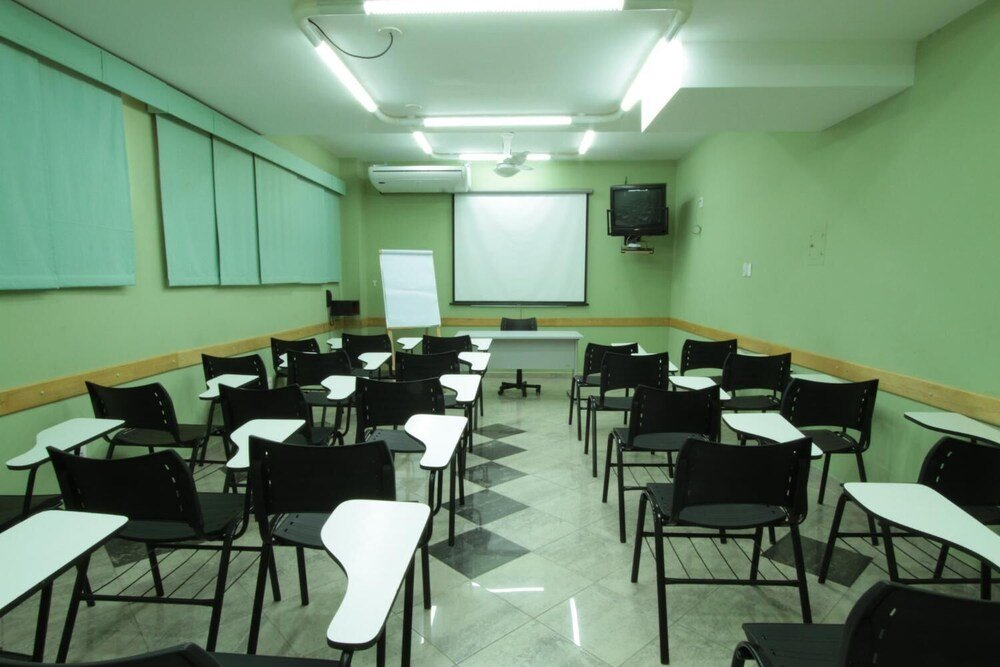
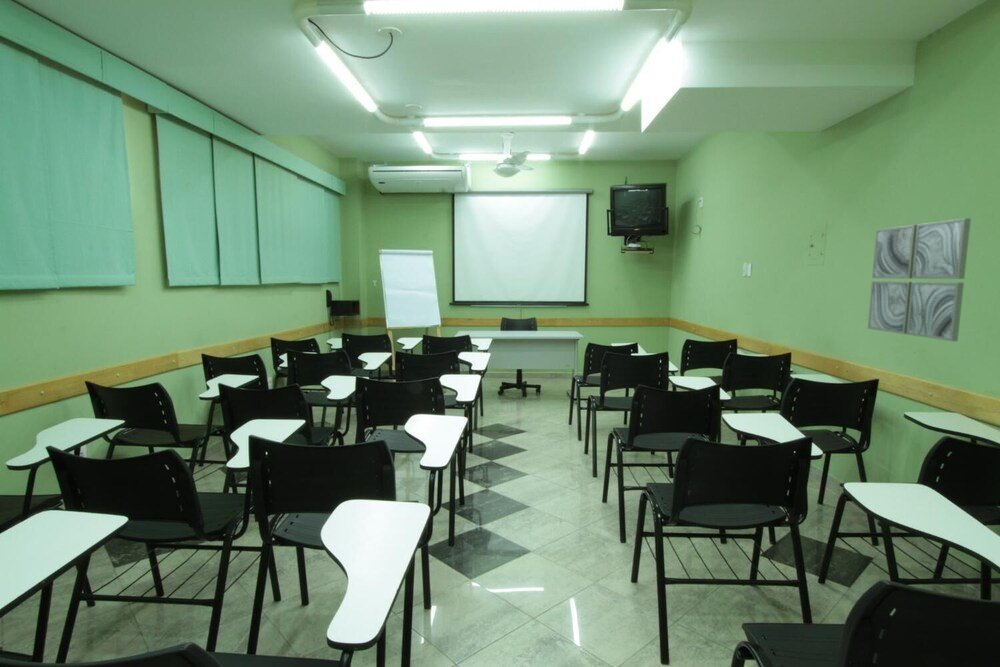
+ wall art [867,217,972,342]
